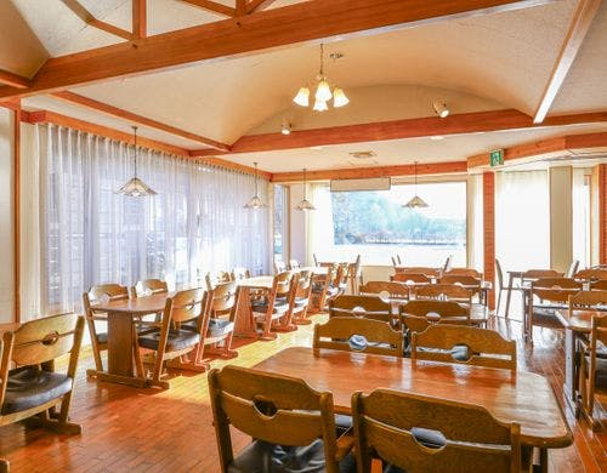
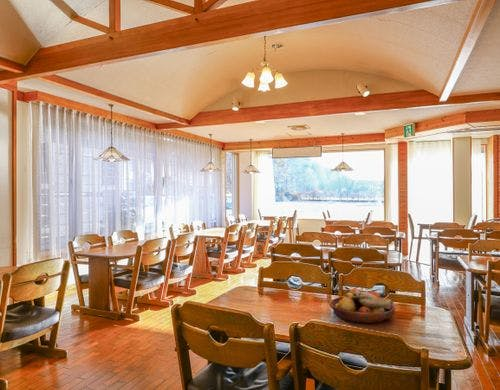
+ fruit bowl [328,288,396,324]
